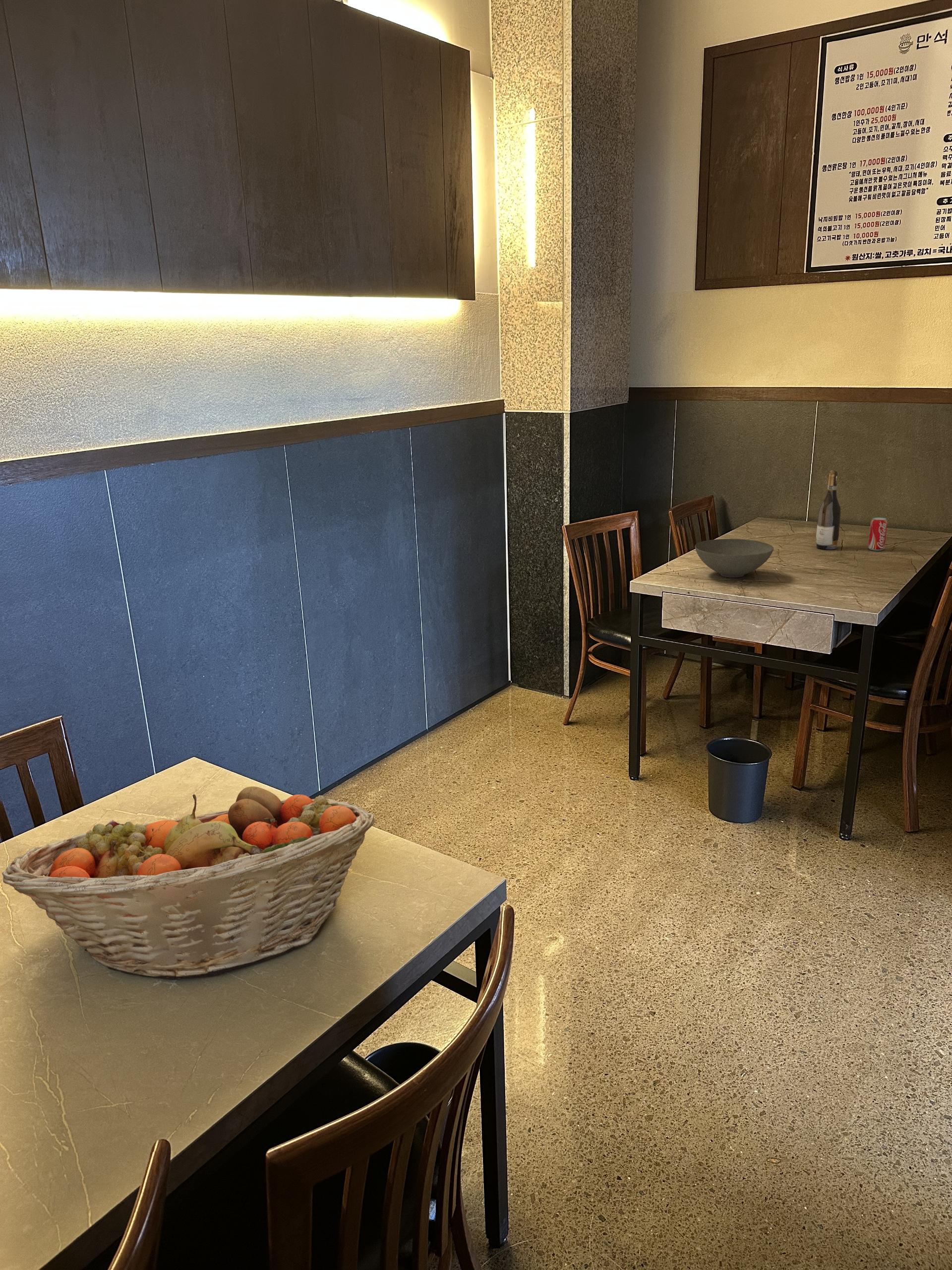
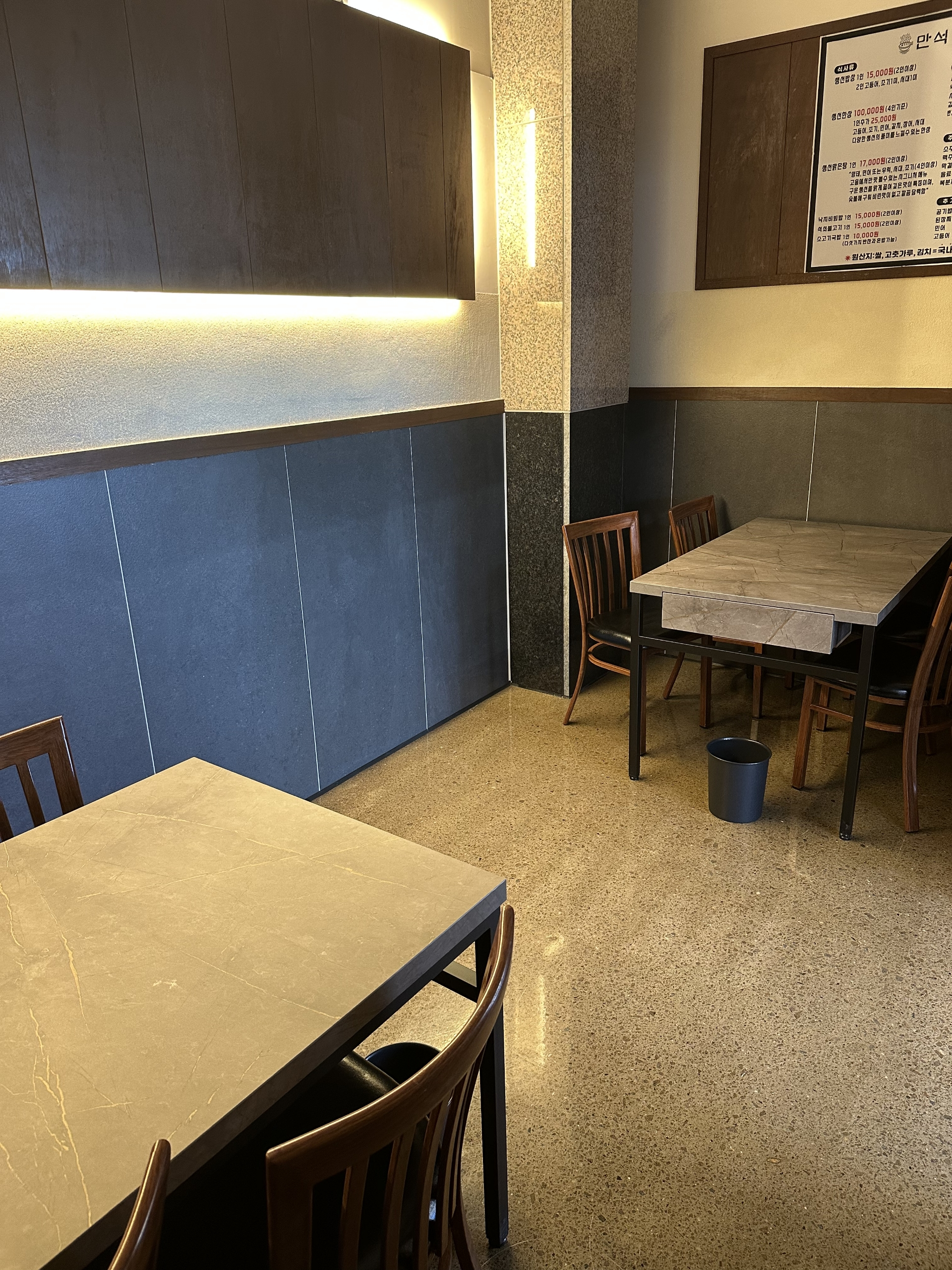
- beverage can [868,517,888,551]
- bowl [695,538,774,578]
- fruit basket [1,786,375,980]
- wine bottle [816,470,841,550]
